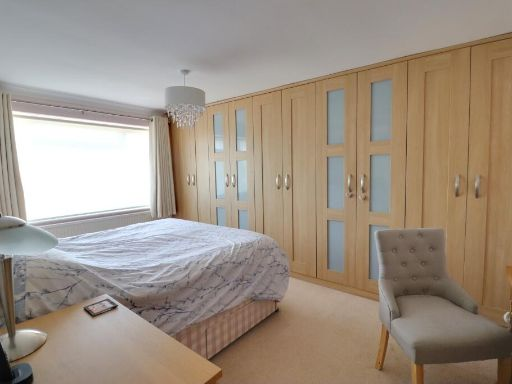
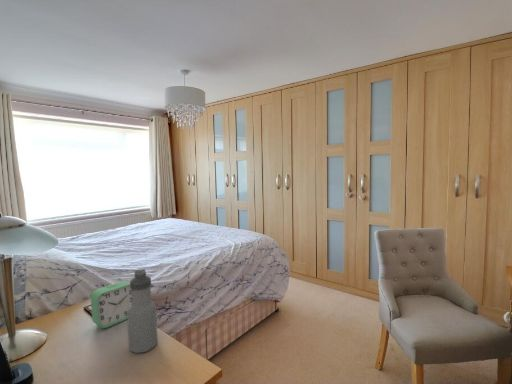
+ water bottle [127,268,158,354]
+ alarm clock [90,280,132,329]
